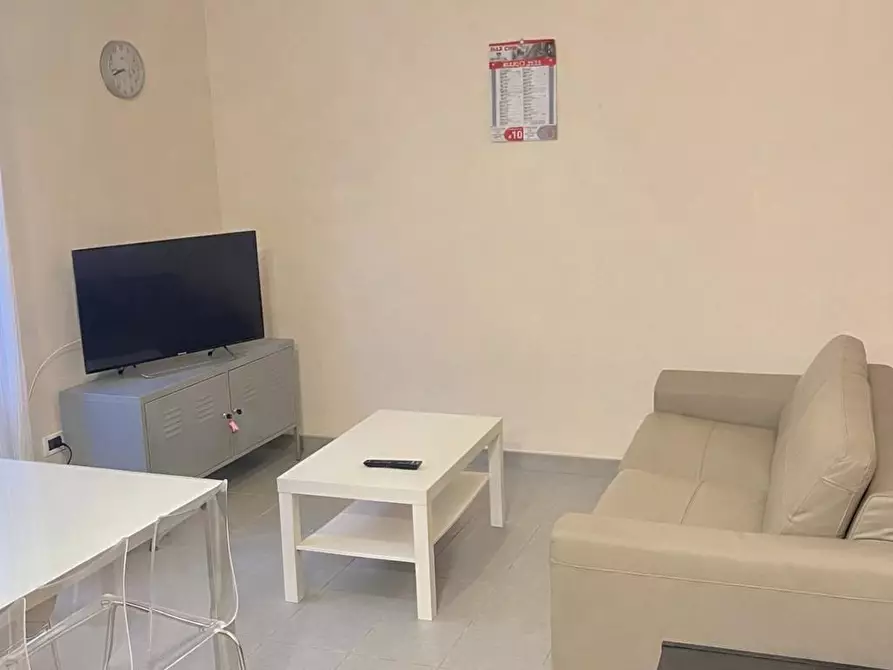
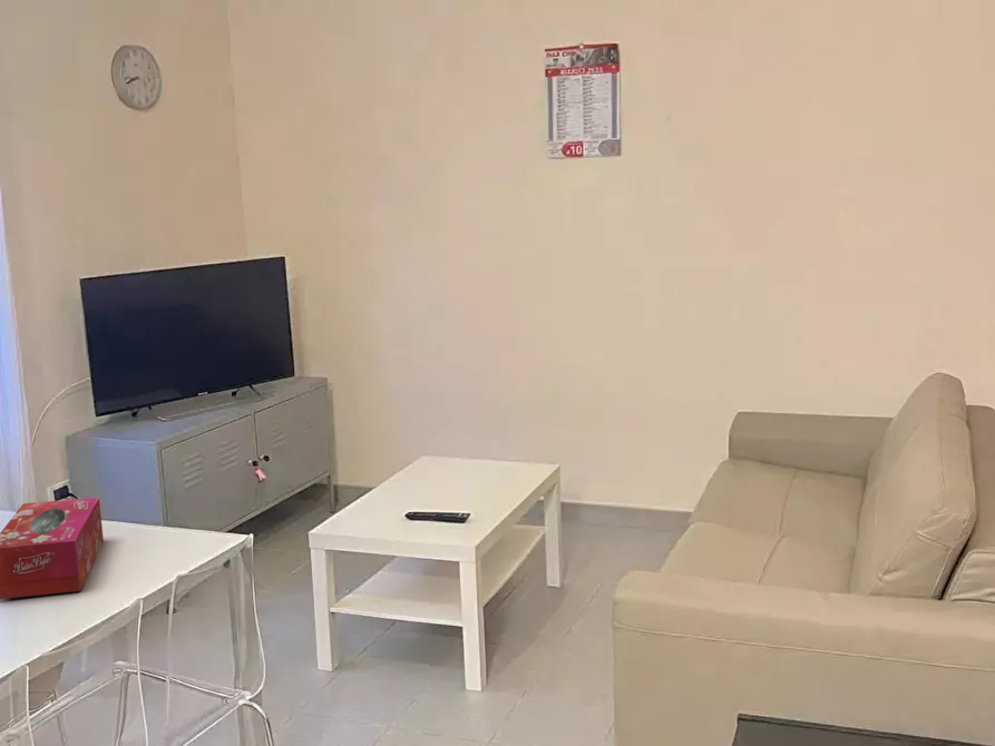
+ tissue box [0,497,105,600]
